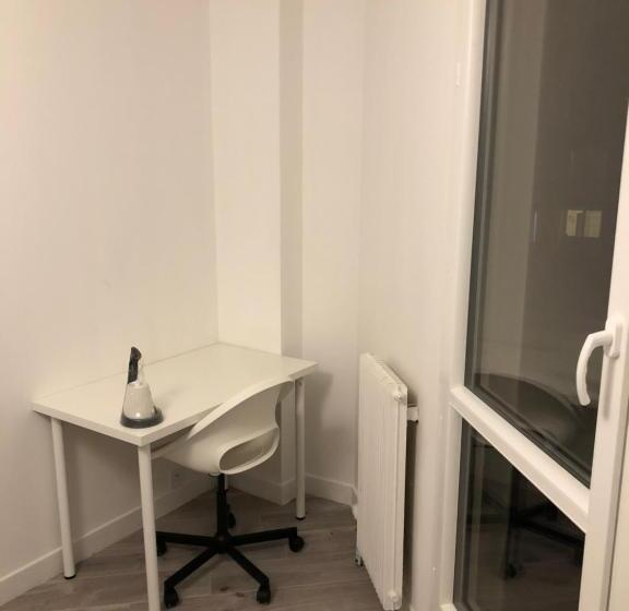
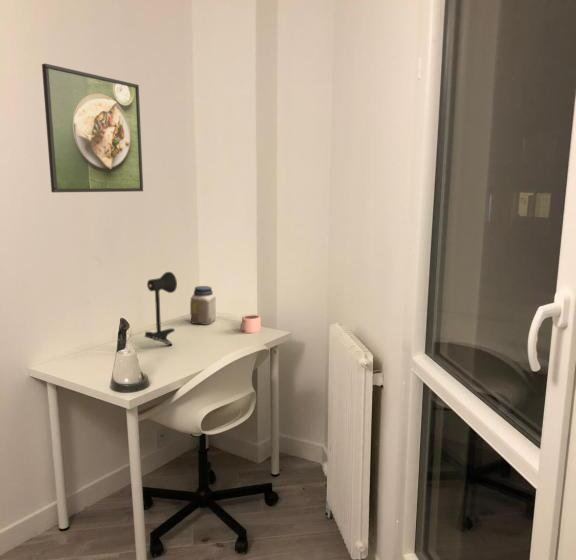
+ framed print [41,63,144,193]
+ jar [189,285,217,326]
+ desk lamp [144,271,178,346]
+ mug [240,314,262,334]
